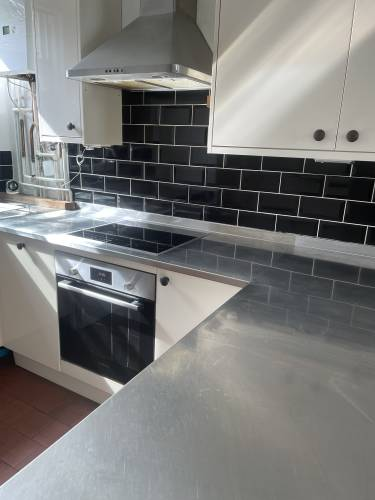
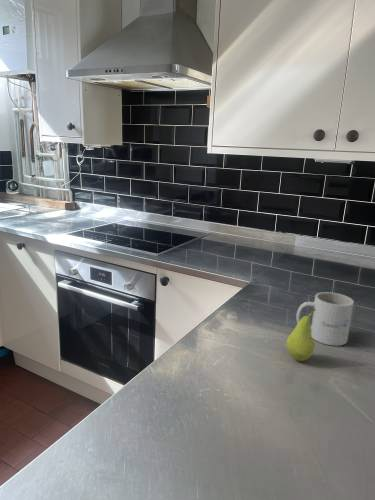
+ mug [295,291,355,347]
+ fruit [285,308,315,362]
